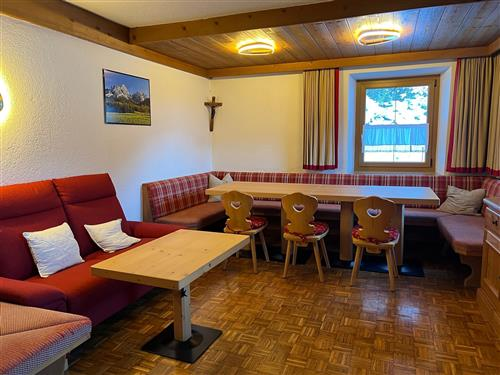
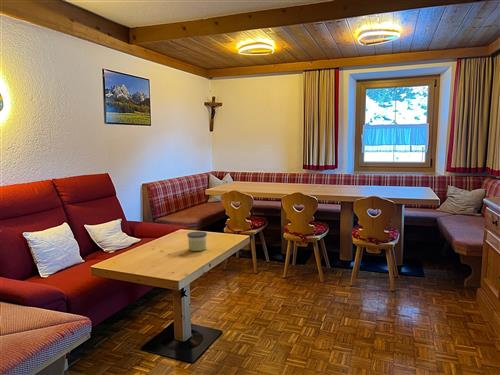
+ candle [186,230,208,252]
